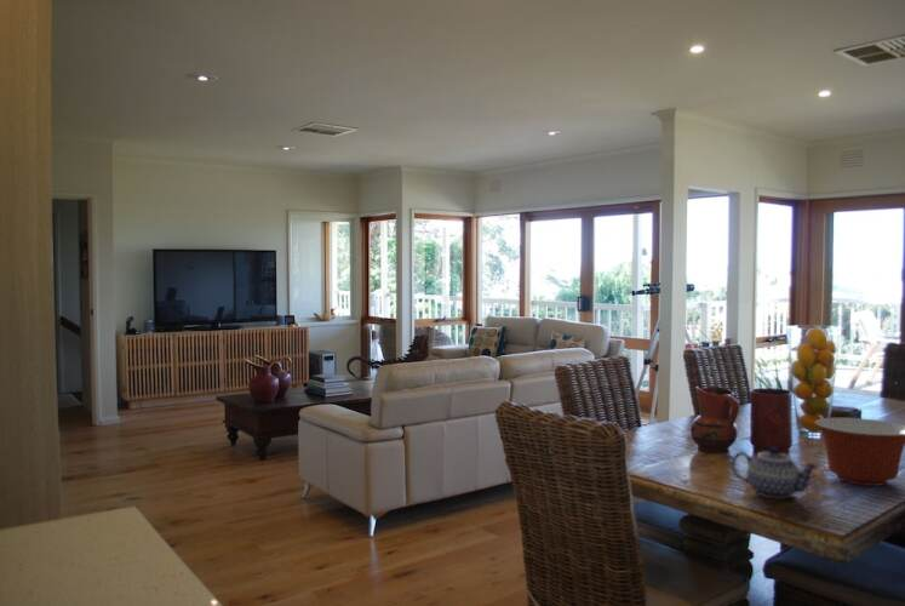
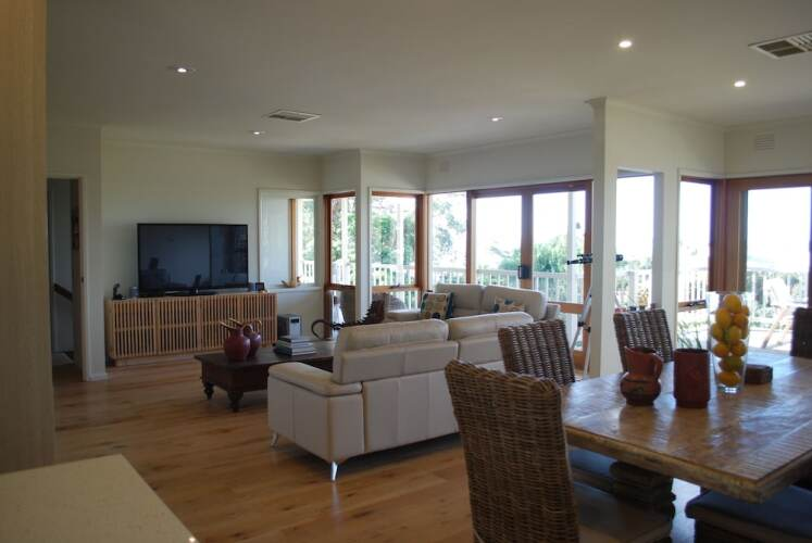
- teapot [731,446,820,499]
- mixing bowl [813,417,905,487]
